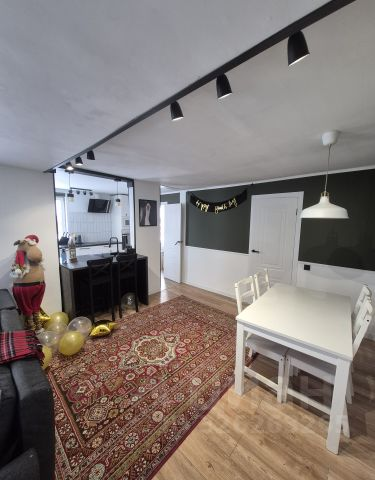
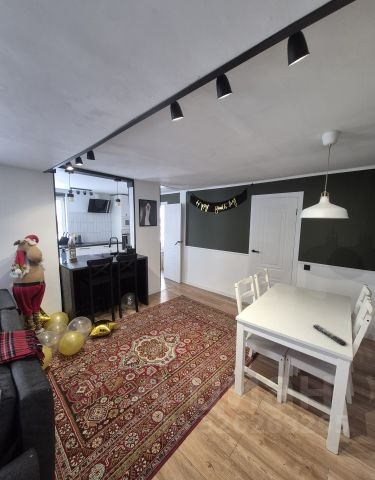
+ remote control [312,324,348,346]
